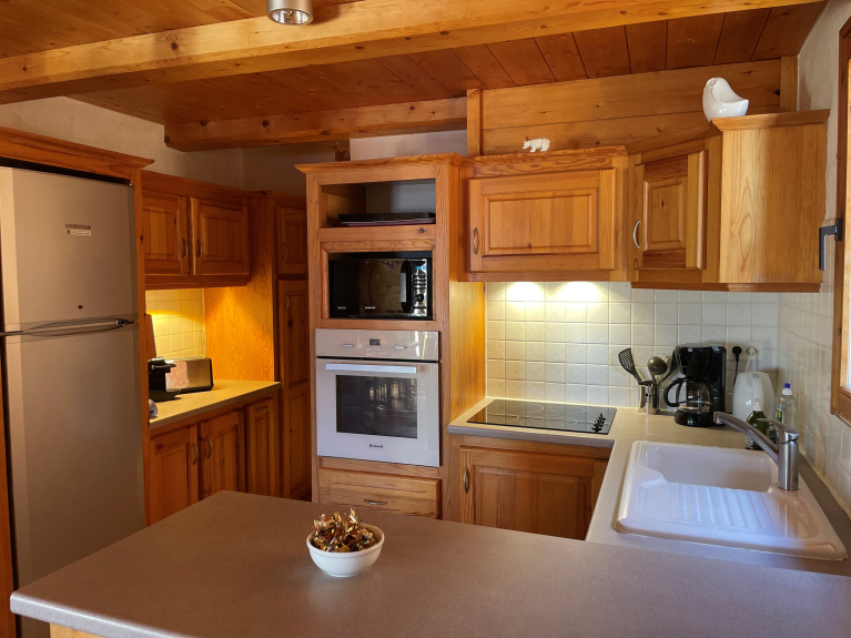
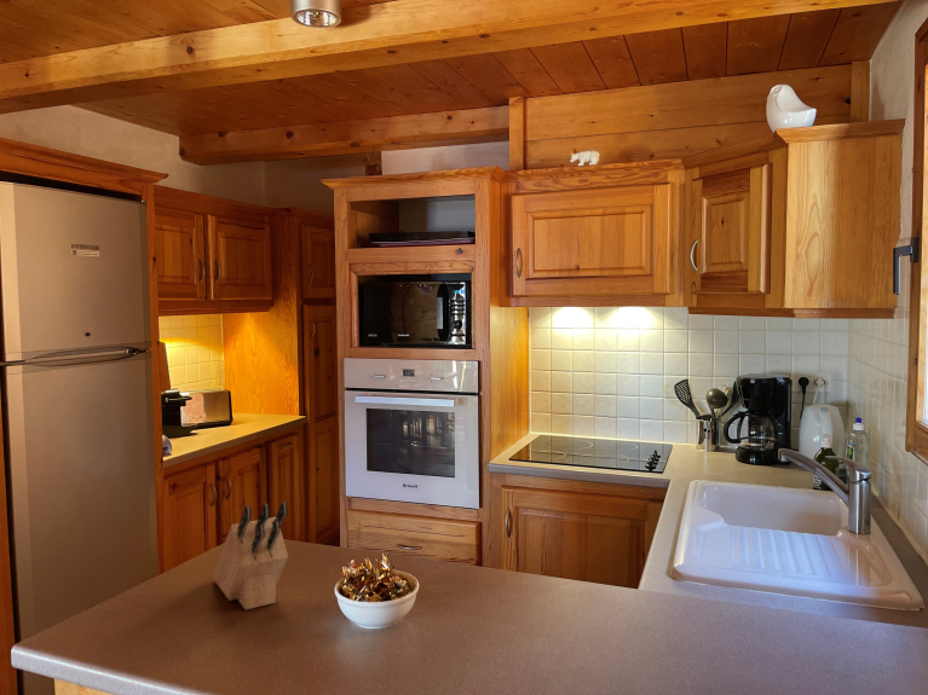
+ knife block [212,500,289,612]
